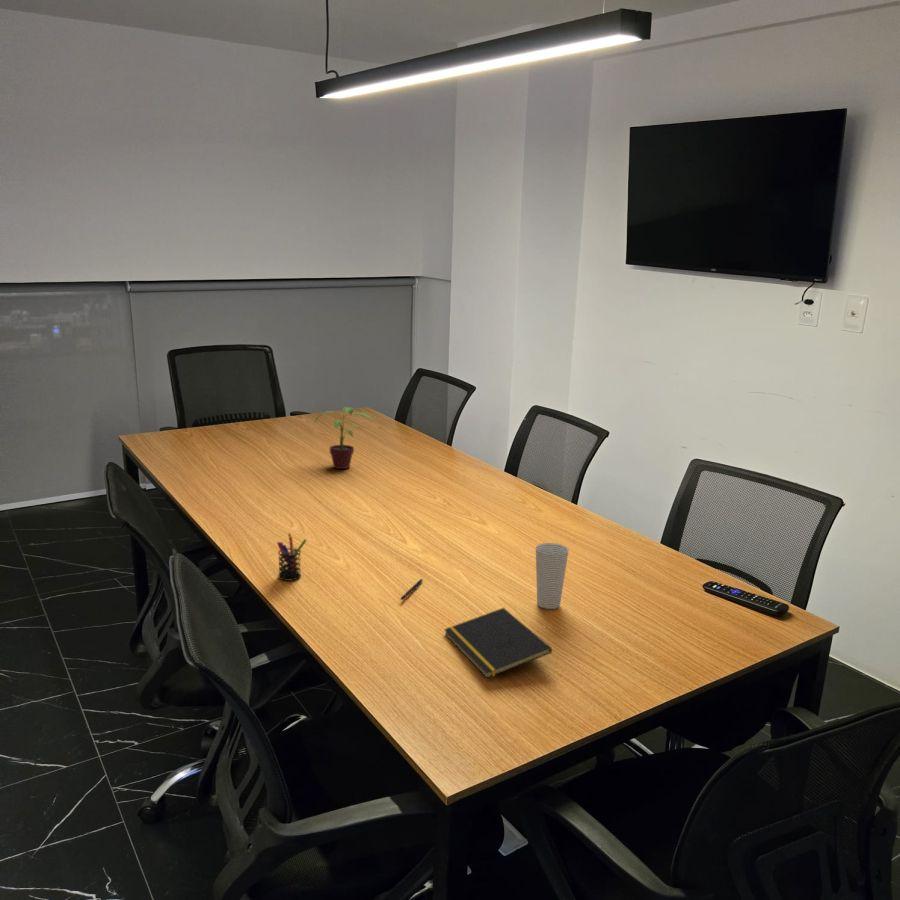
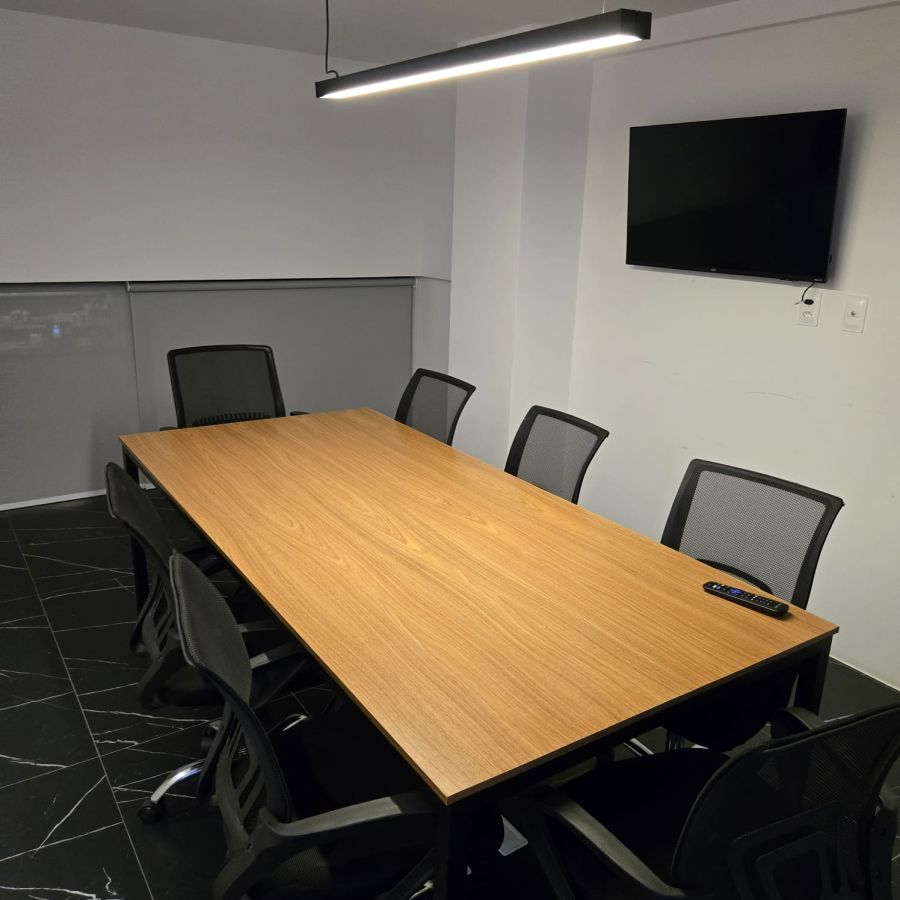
- notepad [443,607,553,679]
- potted plant [314,406,377,470]
- pen holder [276,532,308,582]
- pen [400,578,424,601]
- cup [535,542,570,610]
